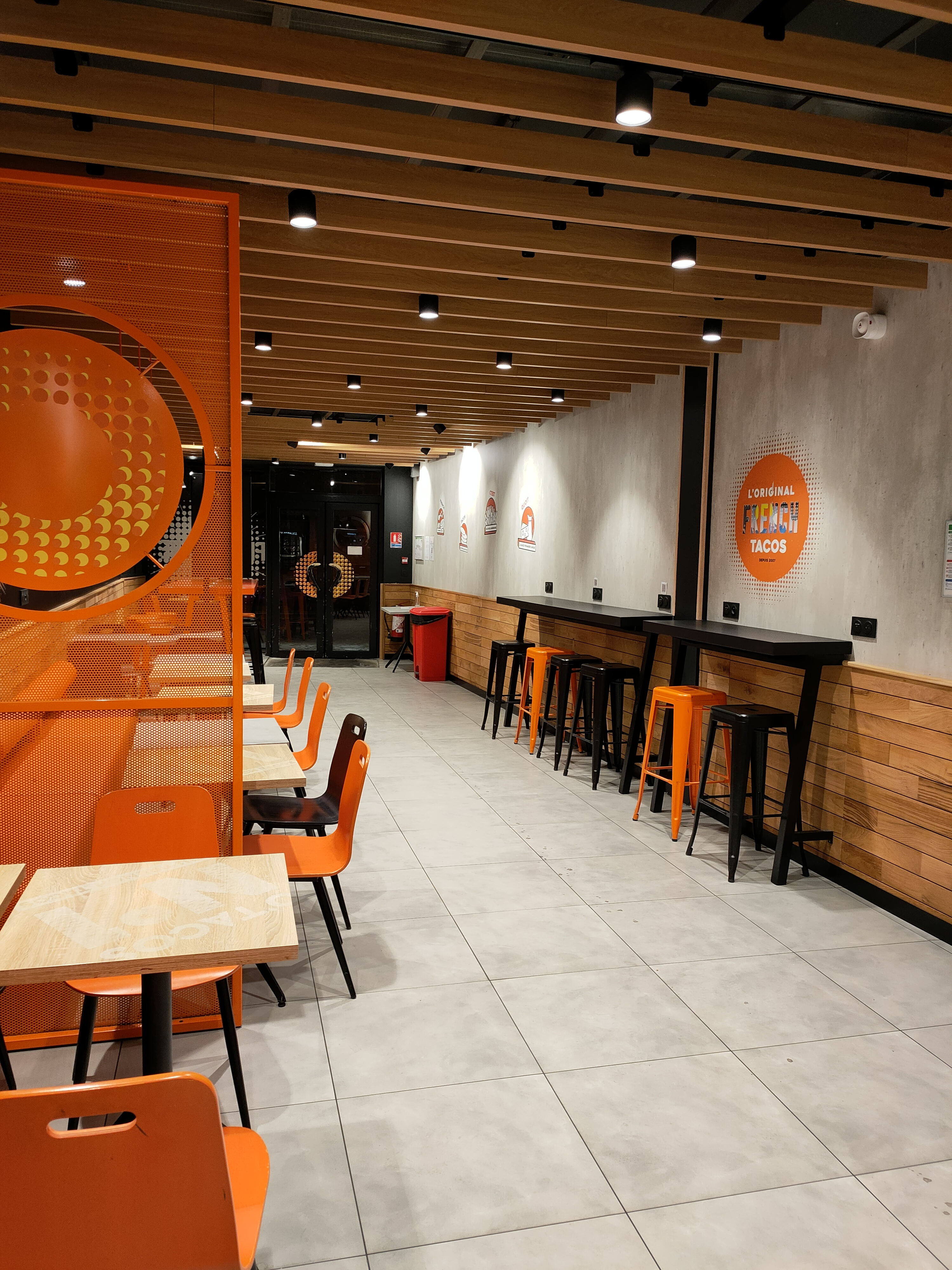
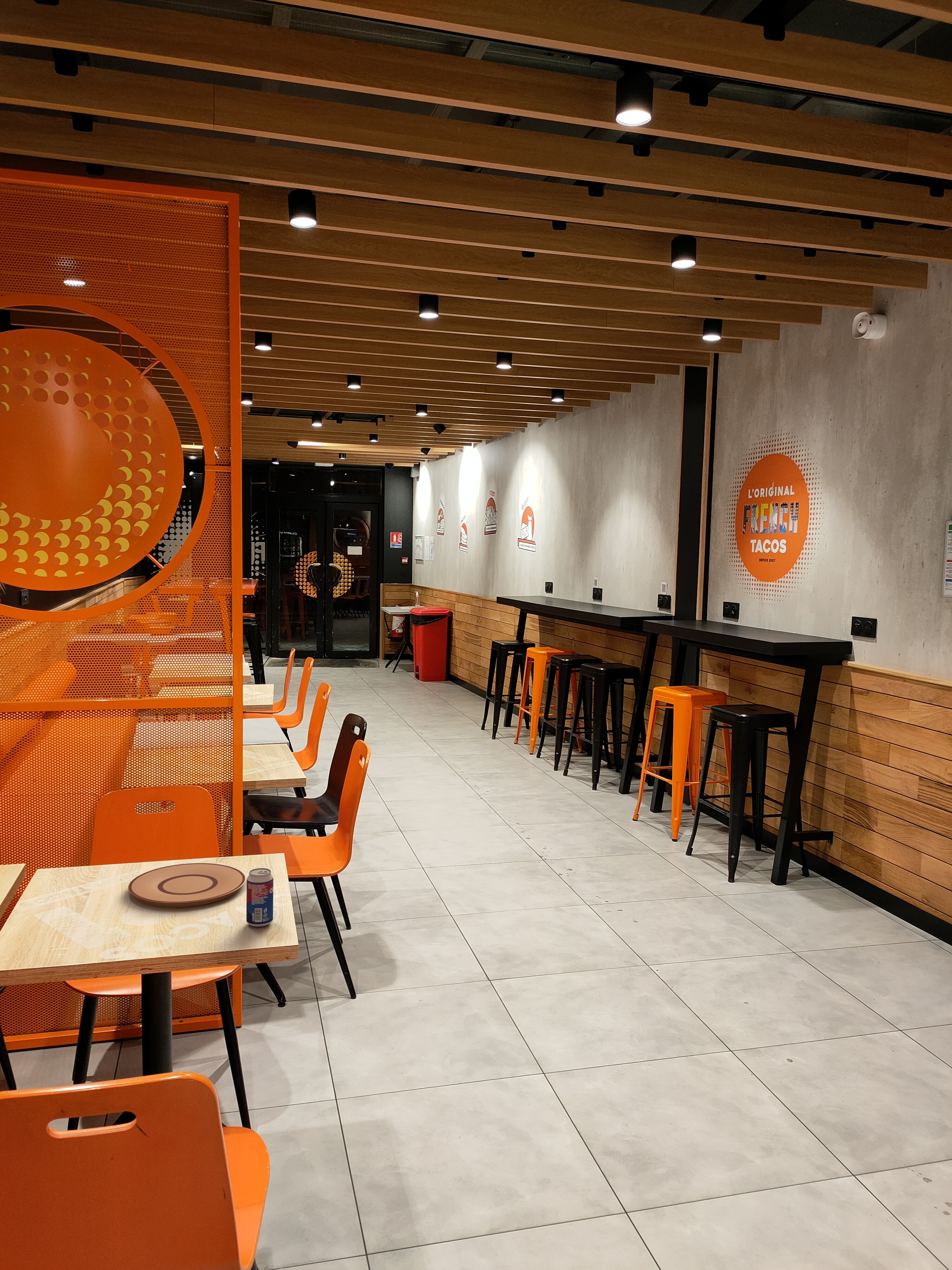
+ plate [128,863,246,907]
+ beverage can [246,868,274,927]
